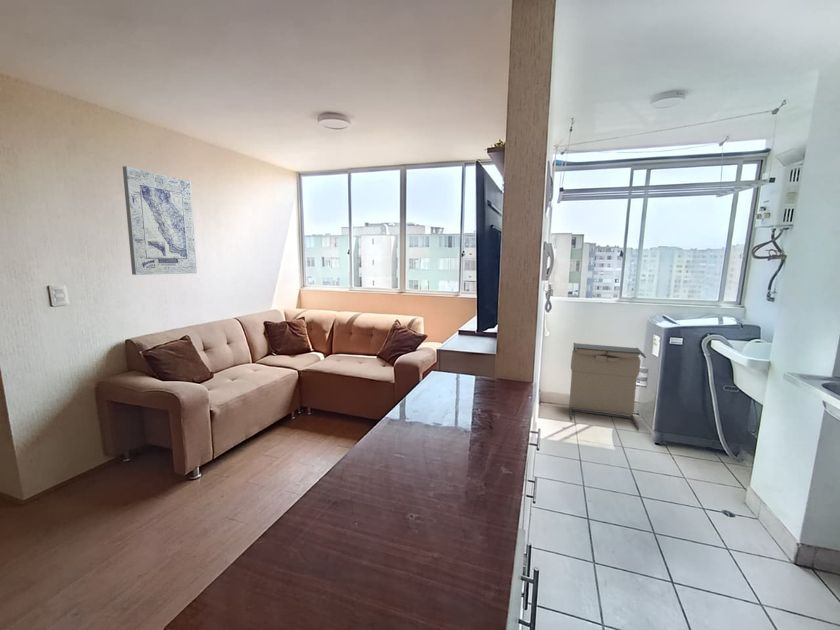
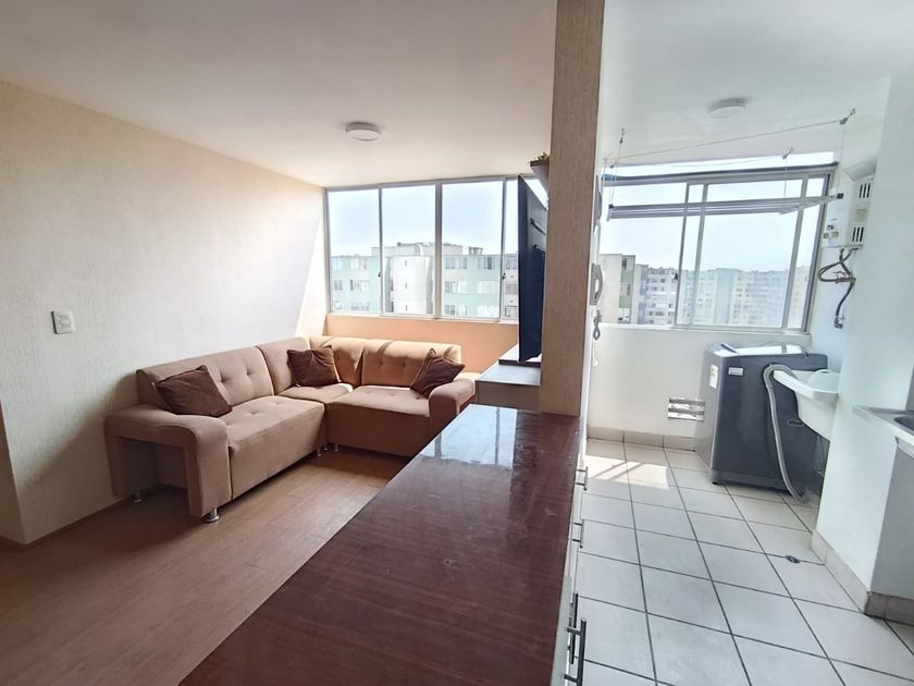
- laundry hamper [568,342,647,430]
- wall art [122,165,198,276]
